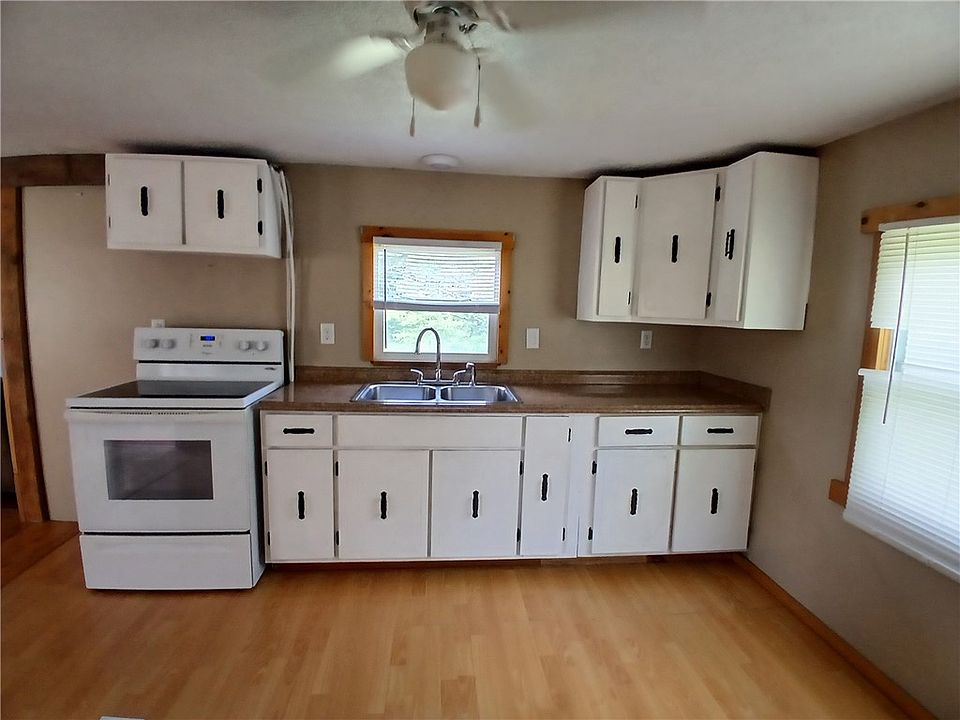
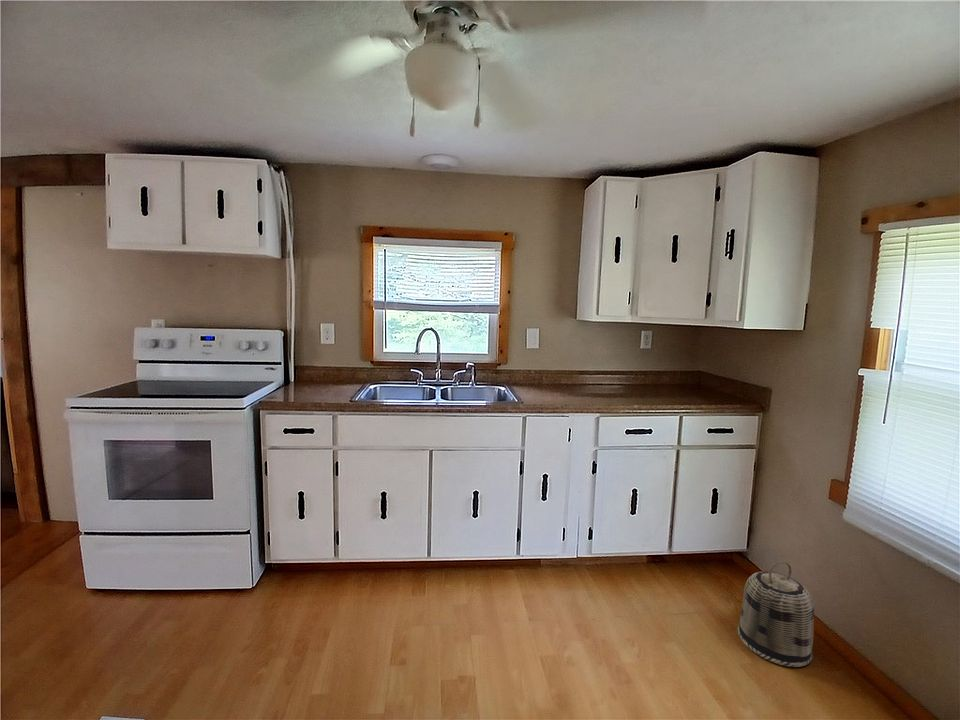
+ basket [737,560,815,668]
